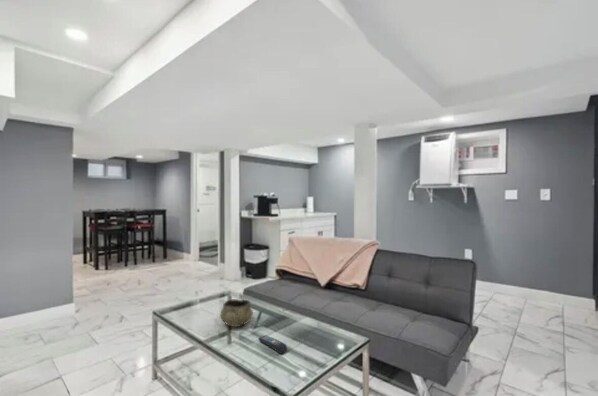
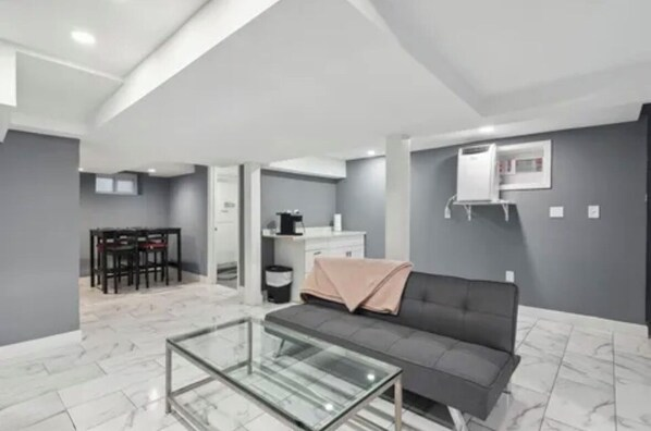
- decorative bowl [220,298,254,328]
- remote control [258,335,288,355]
